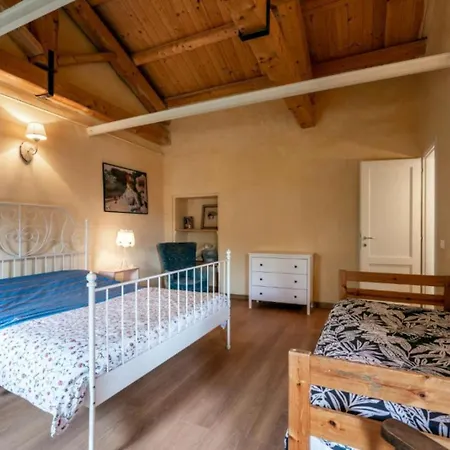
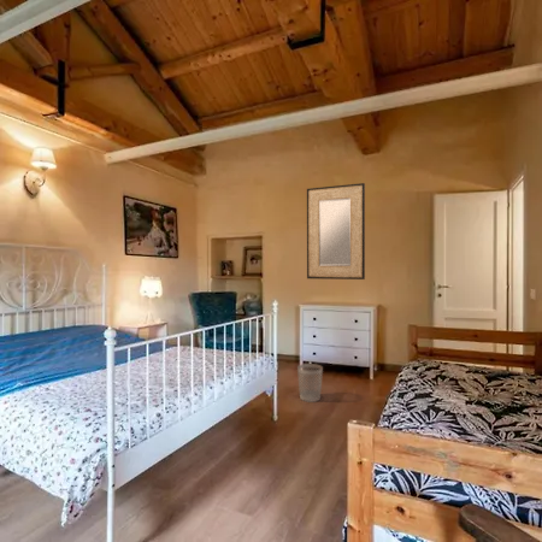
+ home mirror [306,182,366,281]
+ wastebasket [296,363,324,403]
